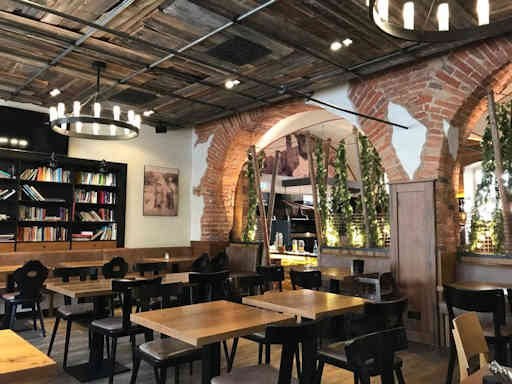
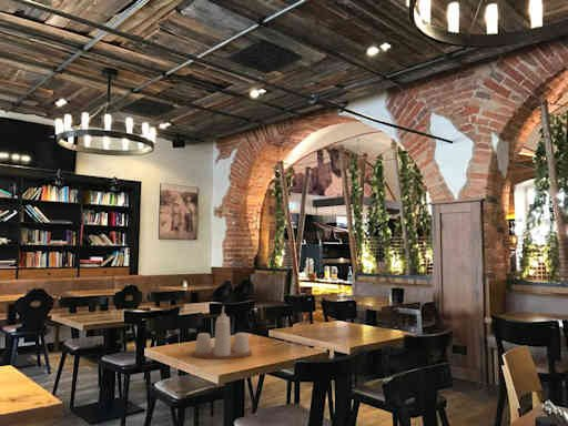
+ condiment set [192,305,253,361]
